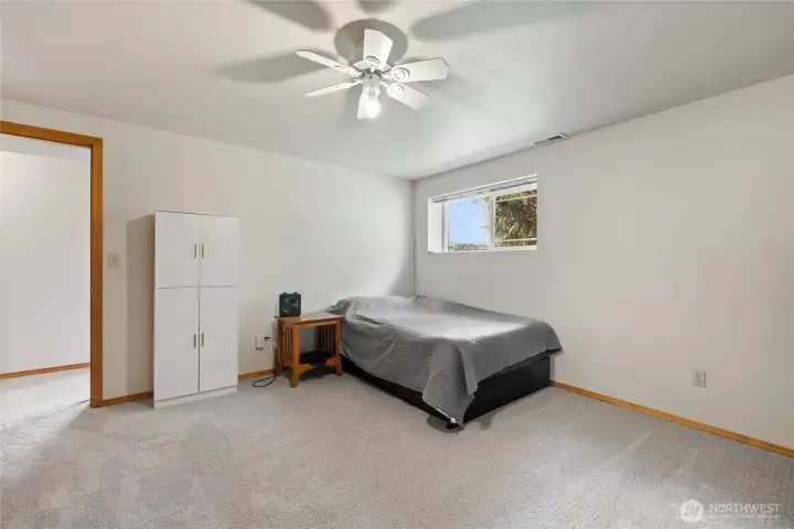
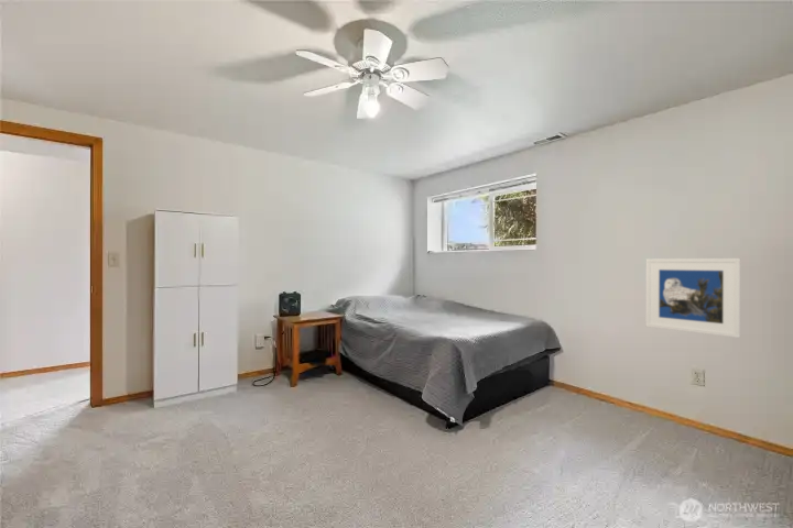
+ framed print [645,257,741,339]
